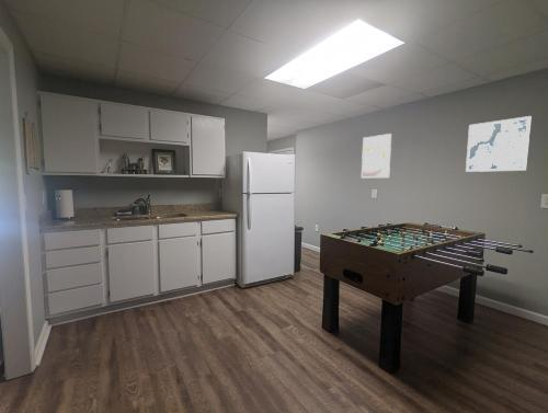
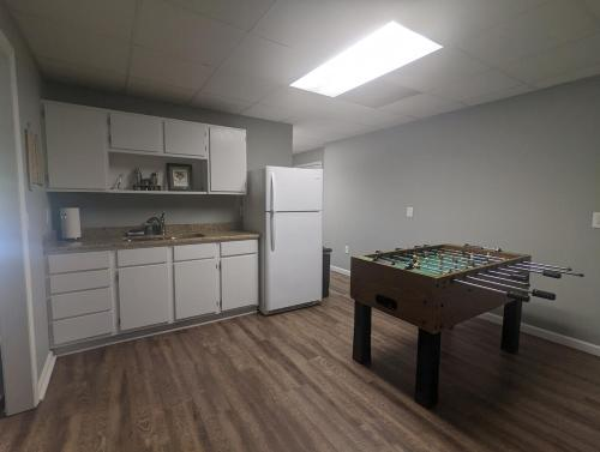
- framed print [361,133,392,179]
- wall art [465,115,533,173]
